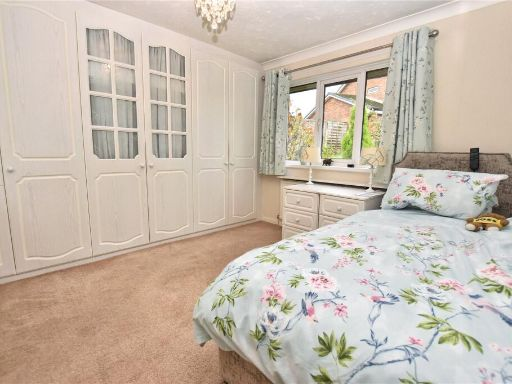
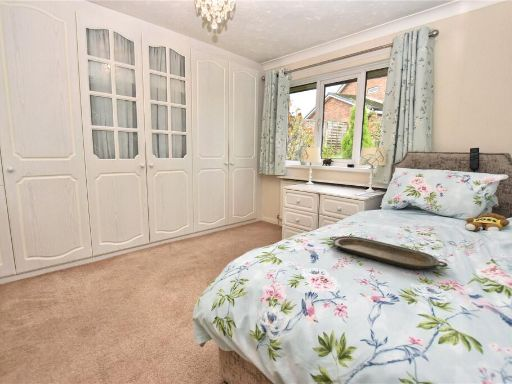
+ serving tray [329,235,449,270]
